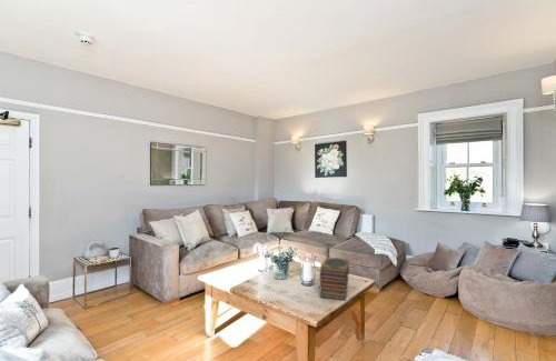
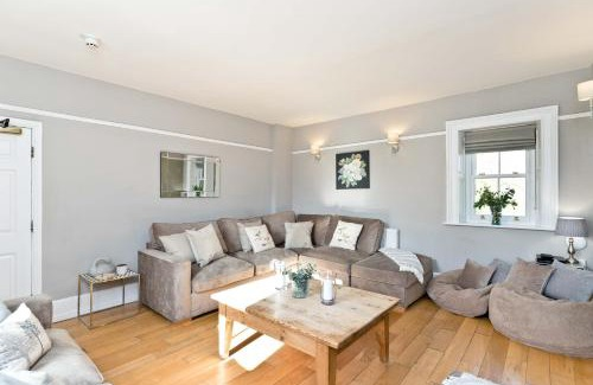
- book stack [318,257,351,302]
